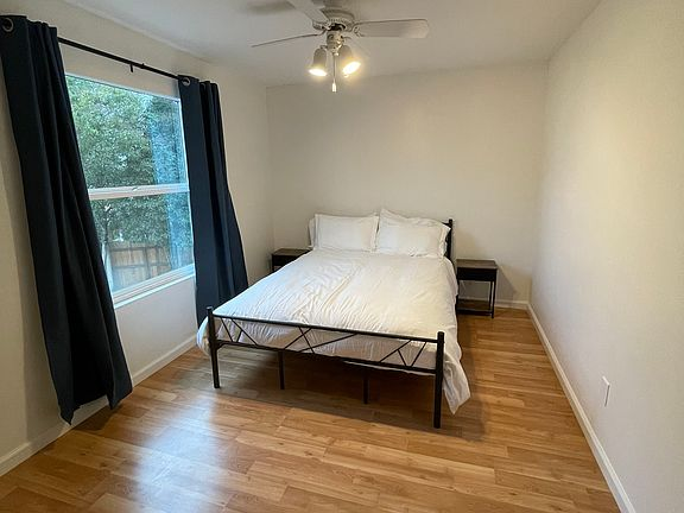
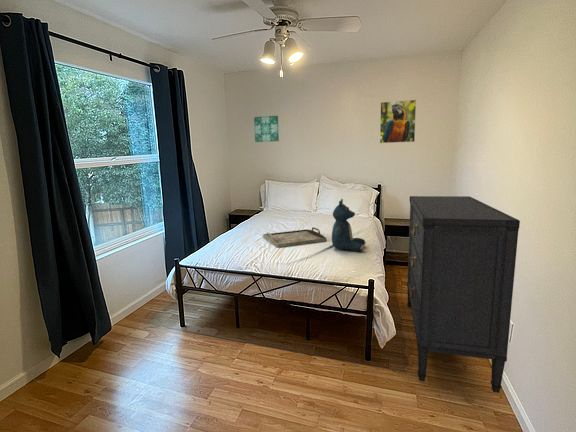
+ teddy bear [331,198,367,252]
+ serving tray [262,226,328,248]
+ dresser [406,195,521,394]
+ wall art [253,115,280,143]
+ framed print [379,99,417,144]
